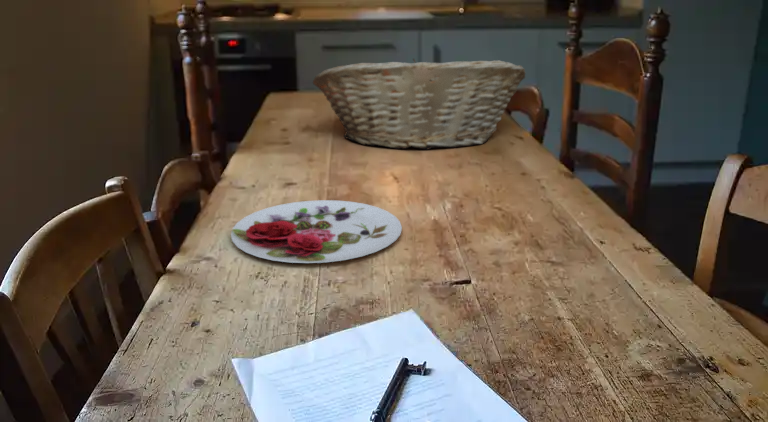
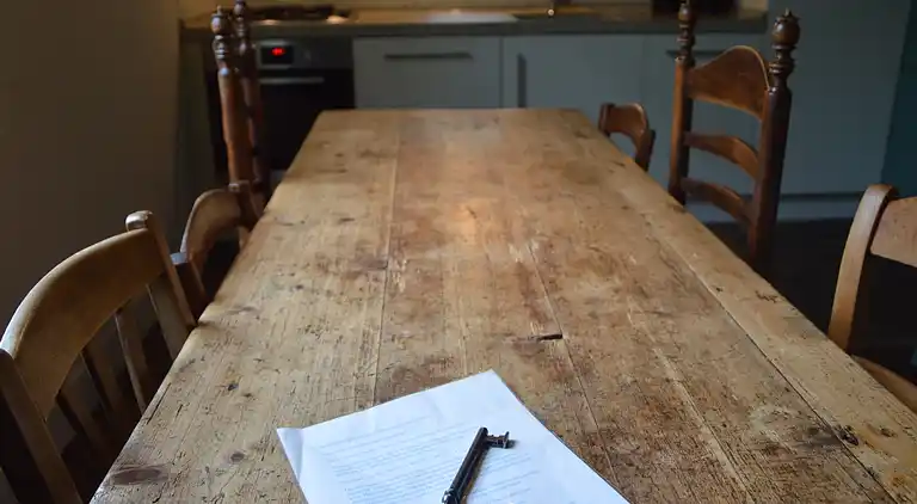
- fruit basket [312,57,527,151]
- plate [230,199,403,264]
